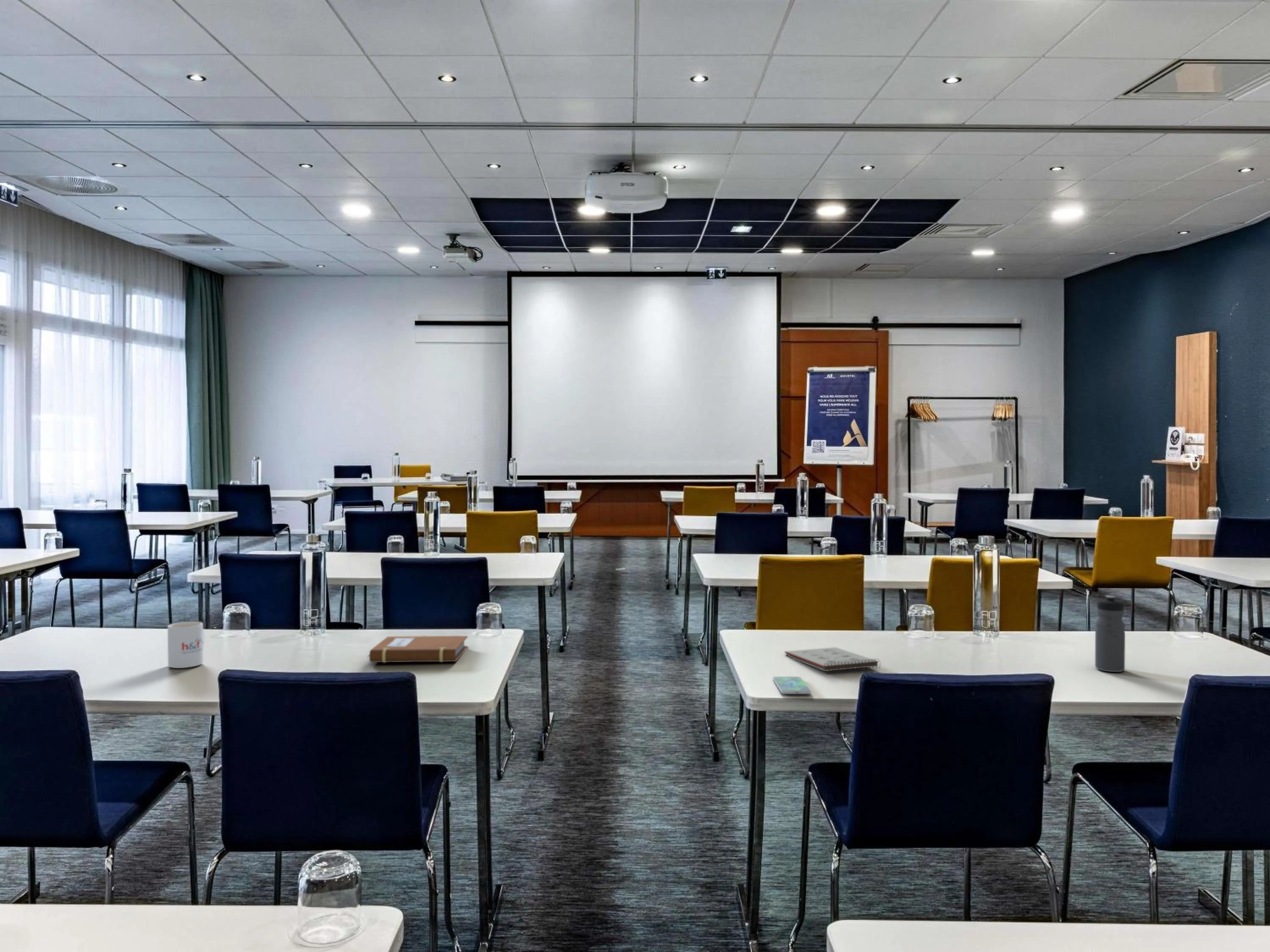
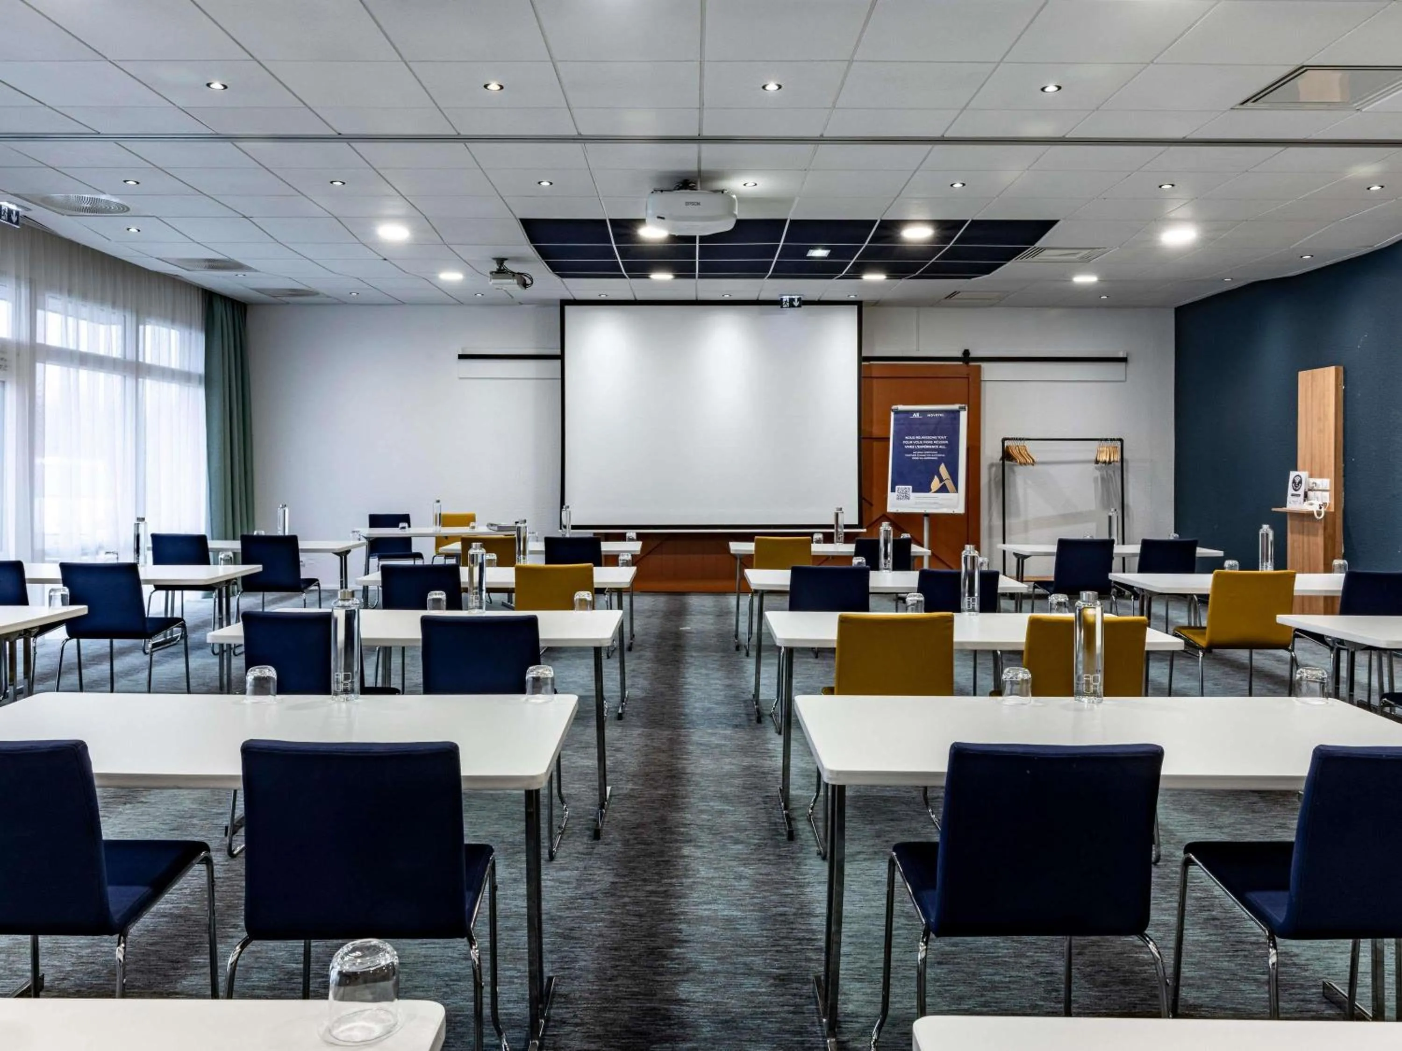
- notebook [366,636,468,663]
- mug [167,621,205,669]
- water bottle [1095,595,1126,672]
- smartphone [772,676,812,694]
- notepad [784,647,881,674]
